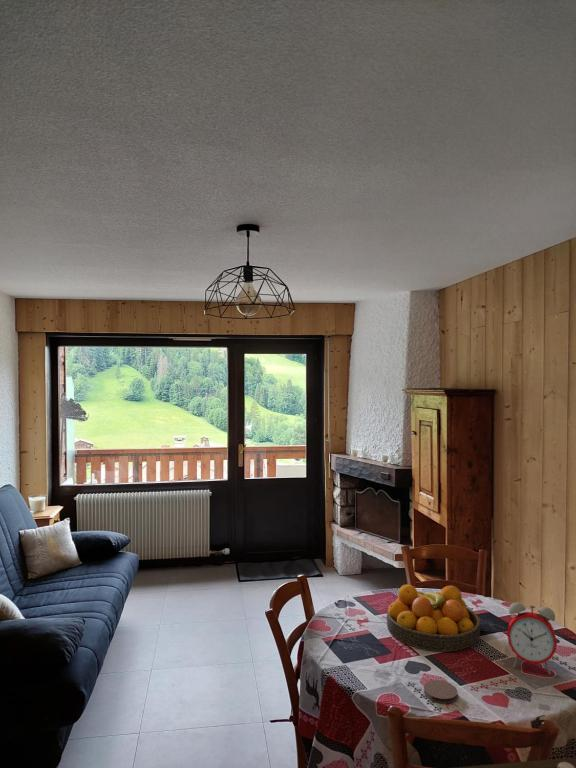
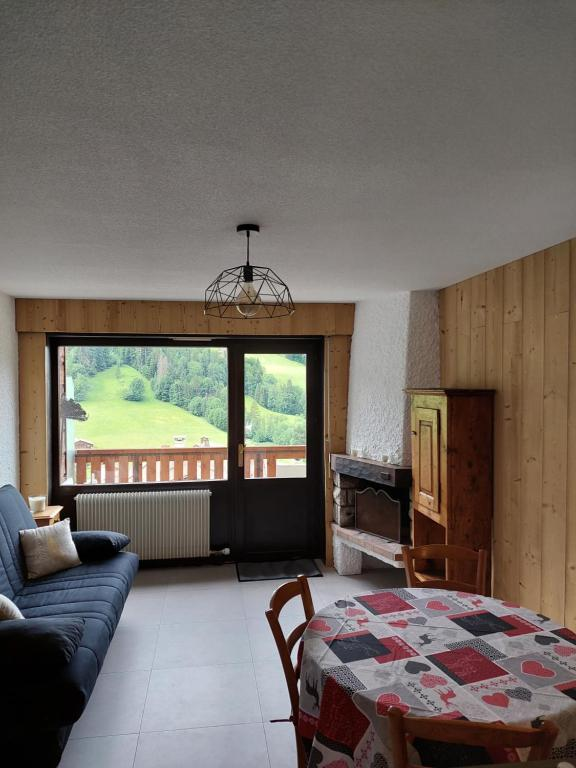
- coaster [423,679,458,704]
- fruit bowl [386,583,481,652]
- alarm clock [506,602,558,676]
